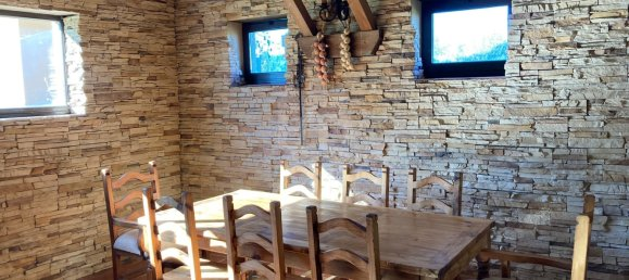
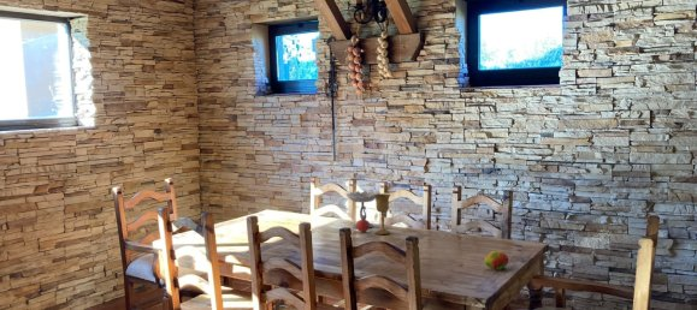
+ goblet [345,190,392,236]
+ fruit [483,250,509,270]
